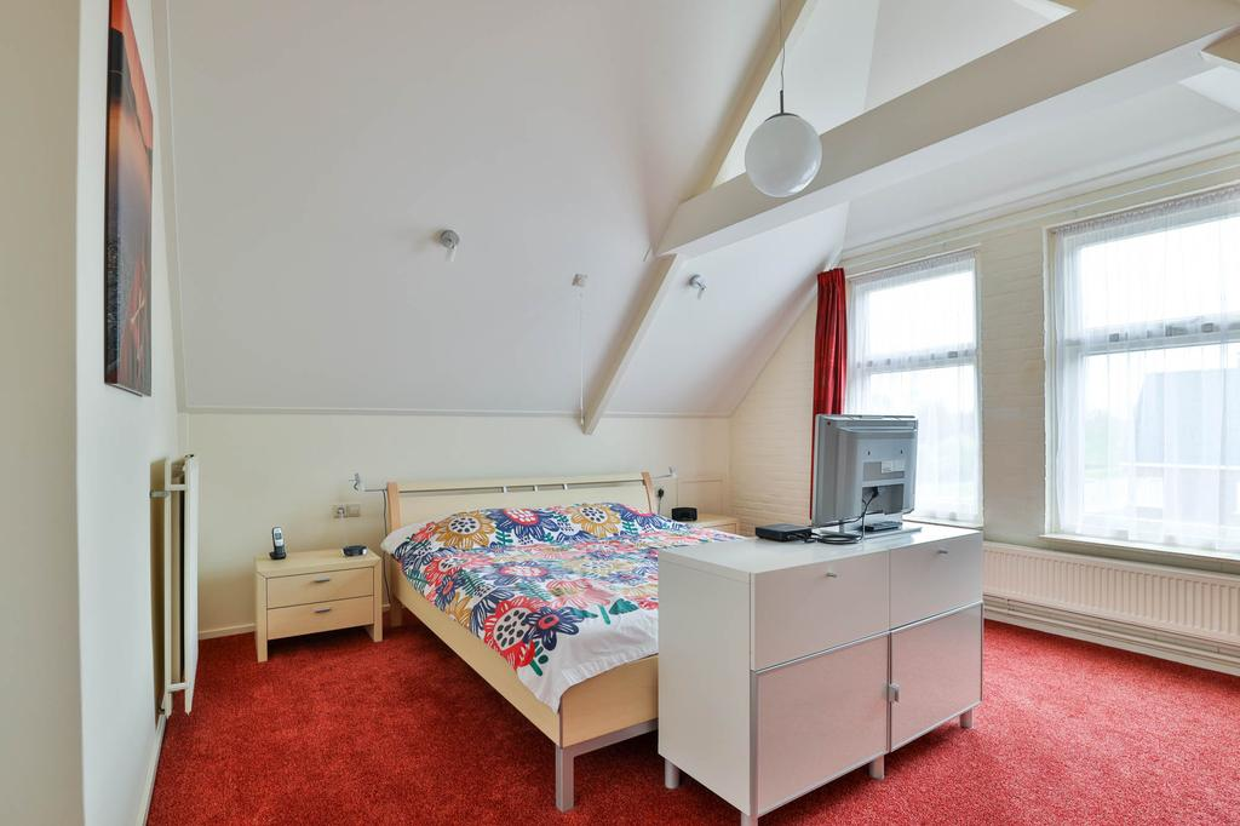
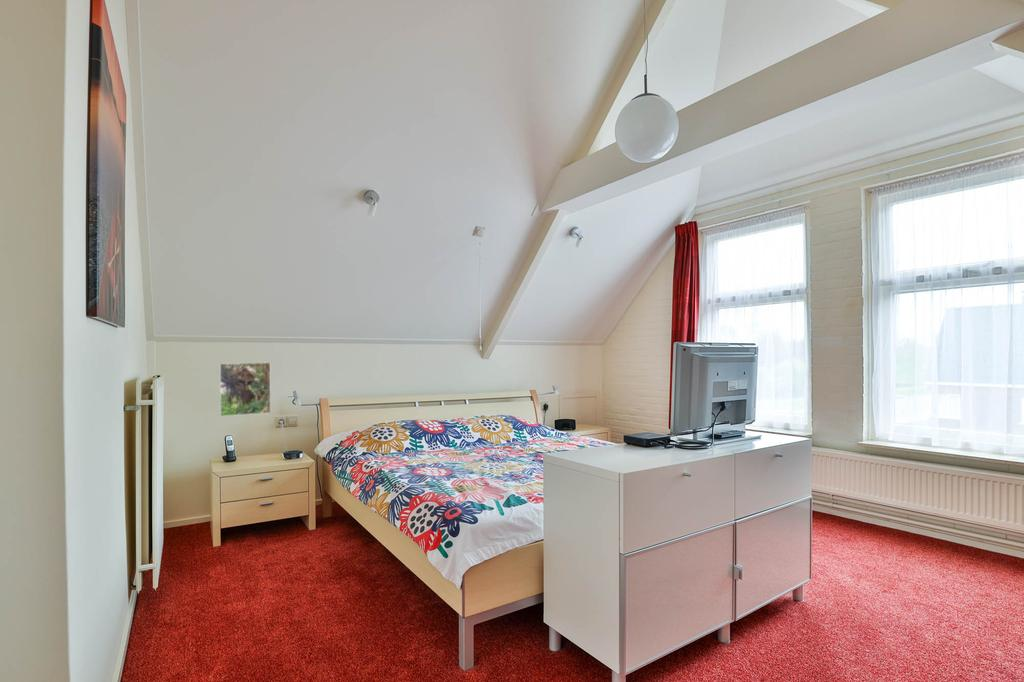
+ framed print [219,361,272,417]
